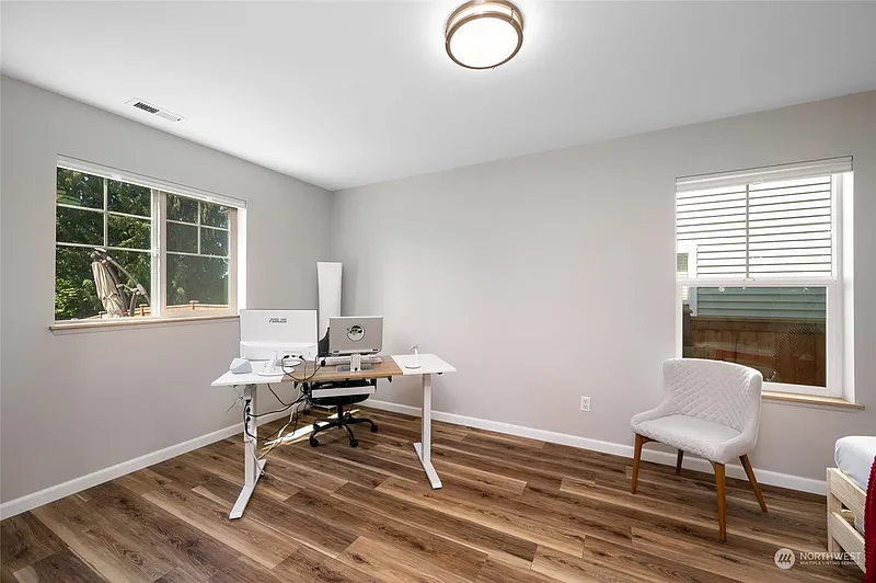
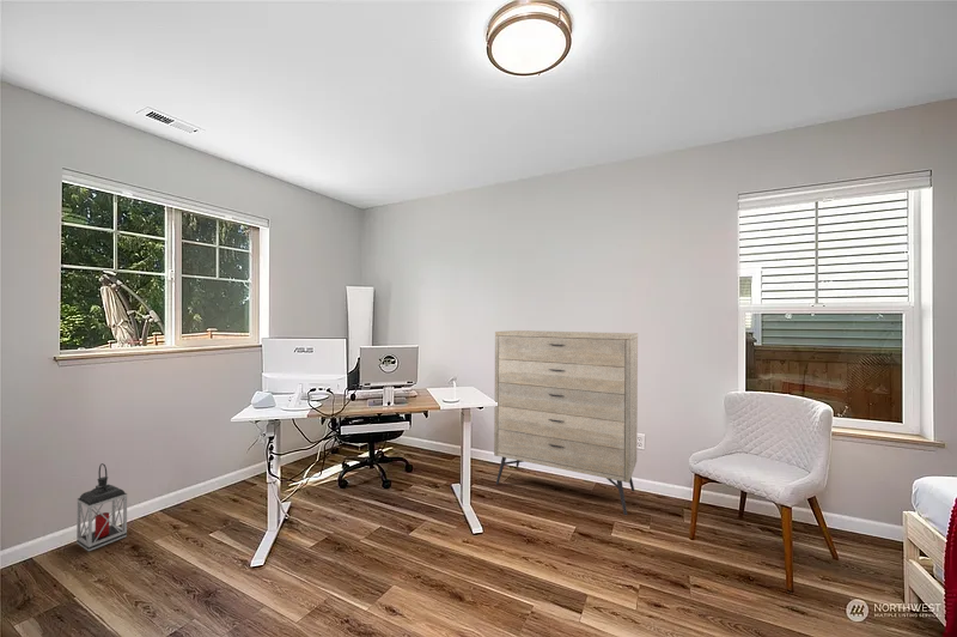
+ lantern [75,462,128,552]
+ dresser [493,329,639,516]
